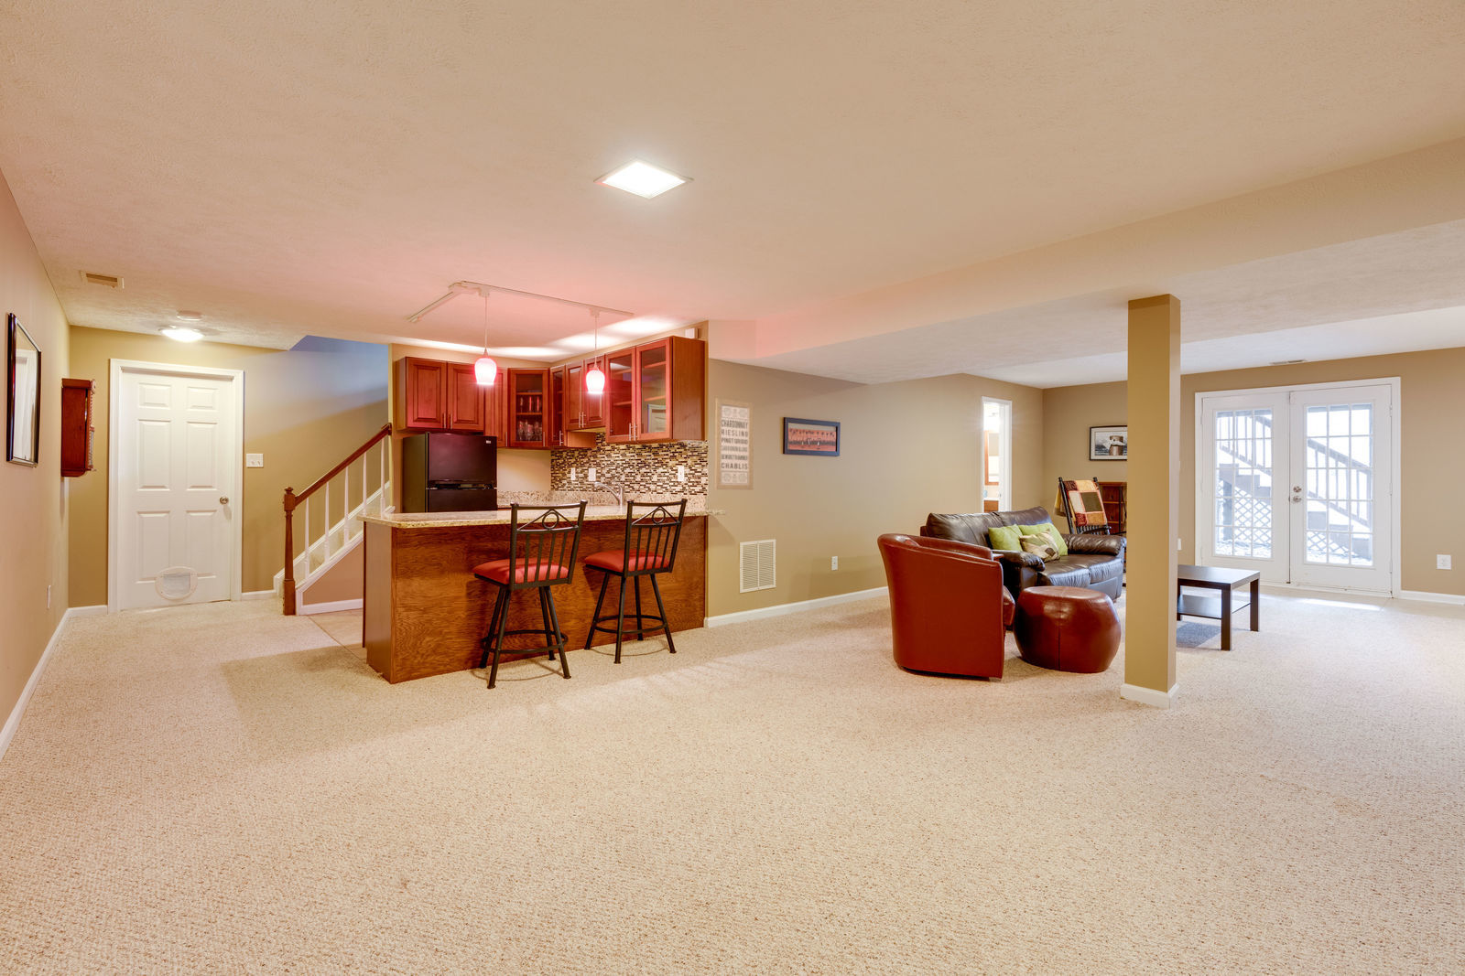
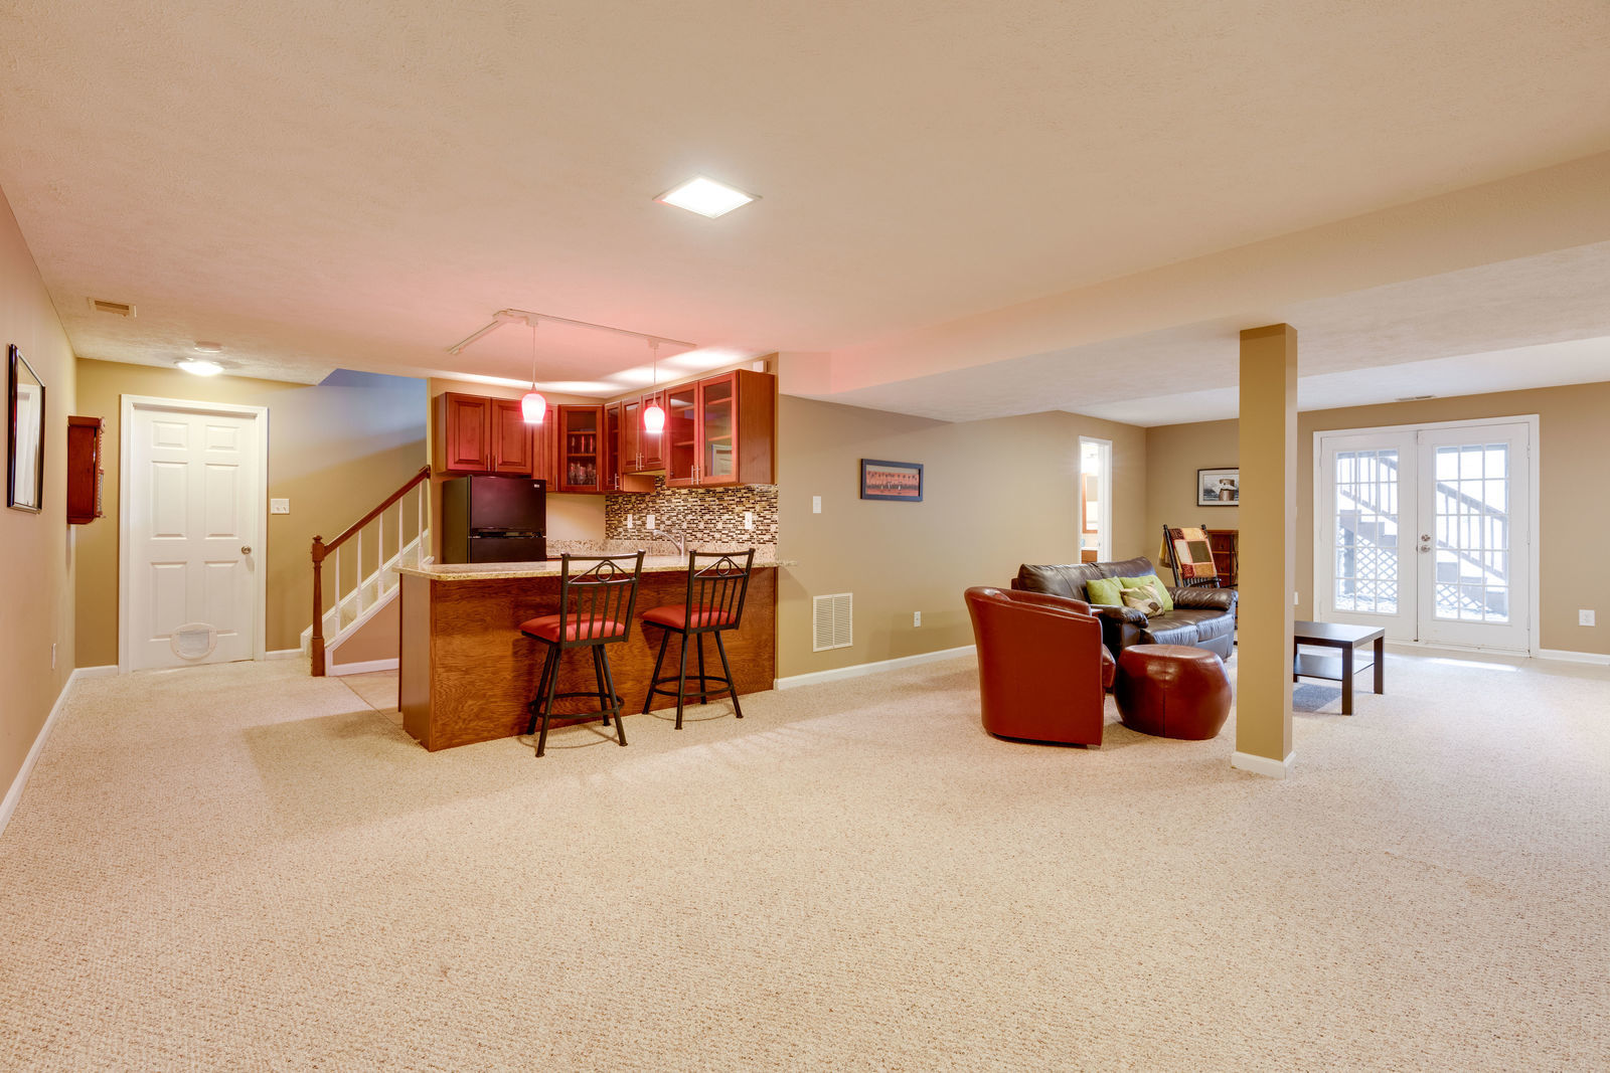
- wall art [714,396,754,491]
